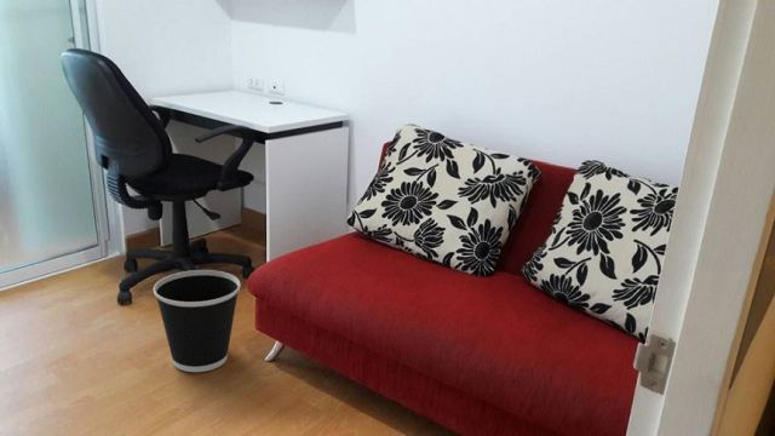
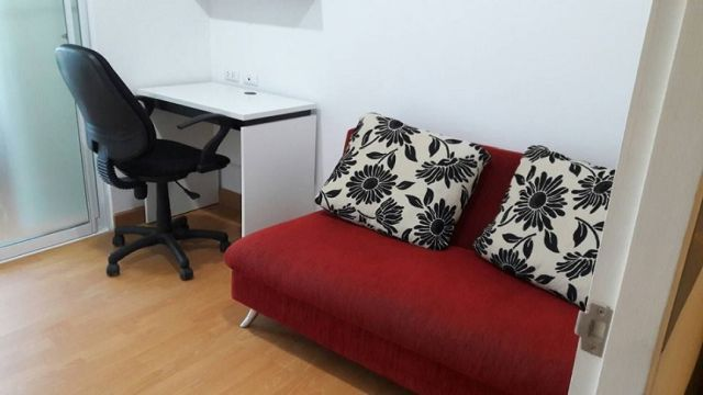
- wastebasket [153,269,241,373]
